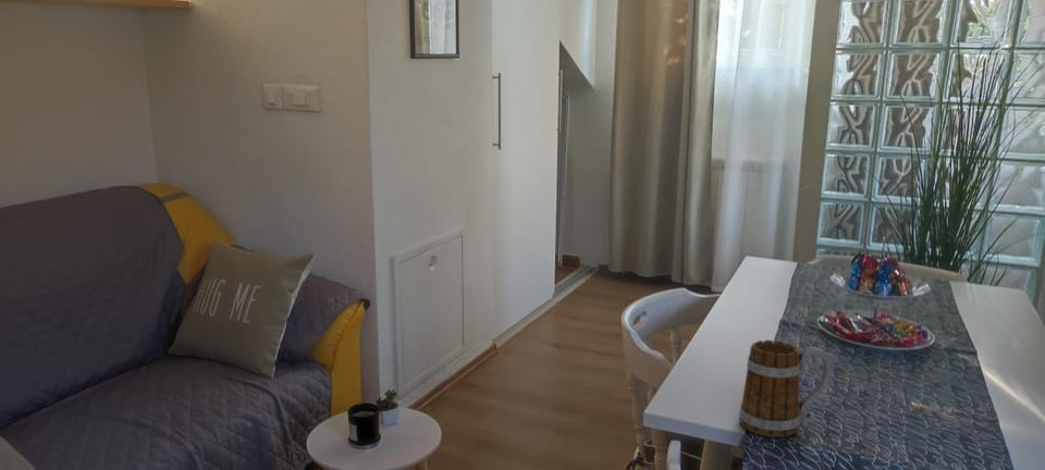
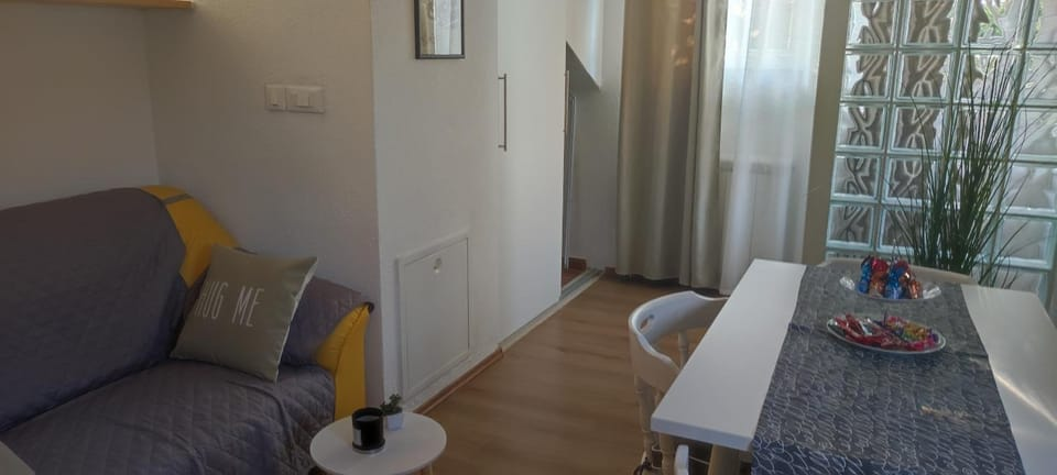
- mug [738,339,832,438]
